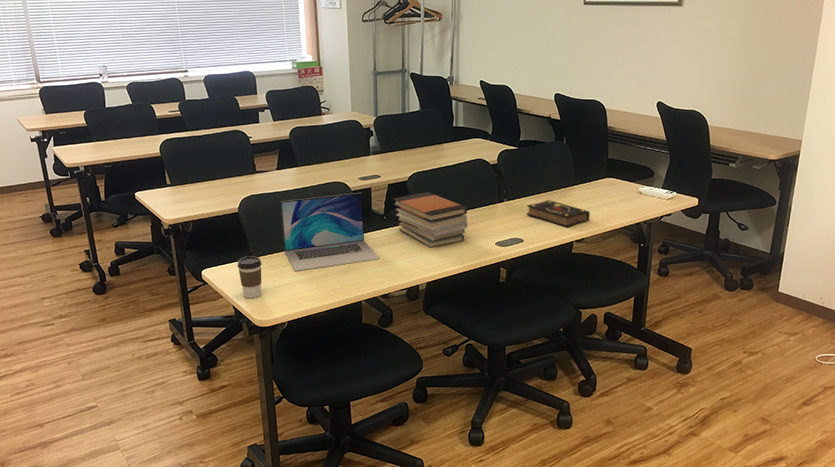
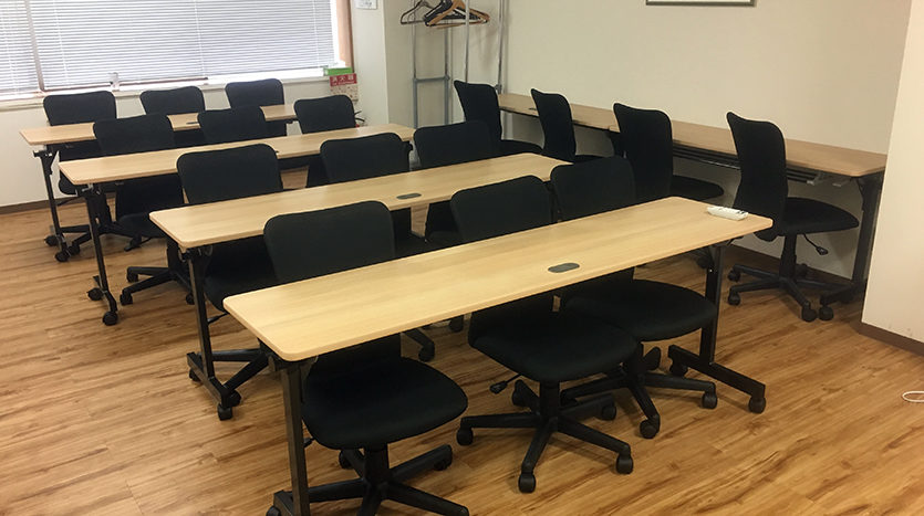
- laptop [280,192,381,272]
- coffee cup [237,255,262,299]
- book [526,199,591,228]
- book stack [392,191,468,249]
